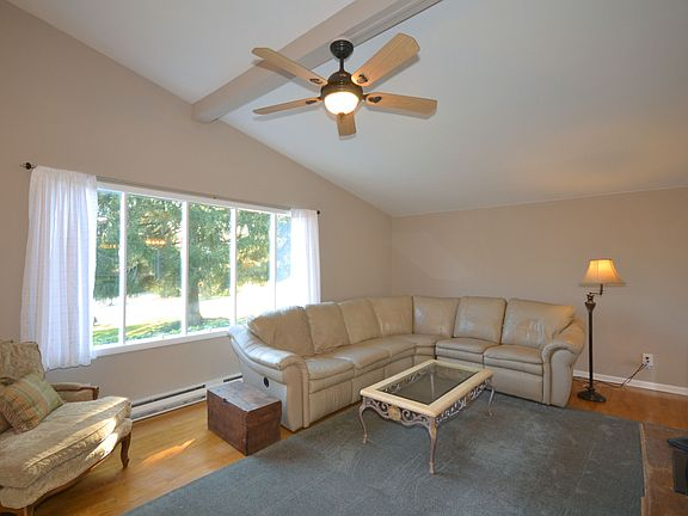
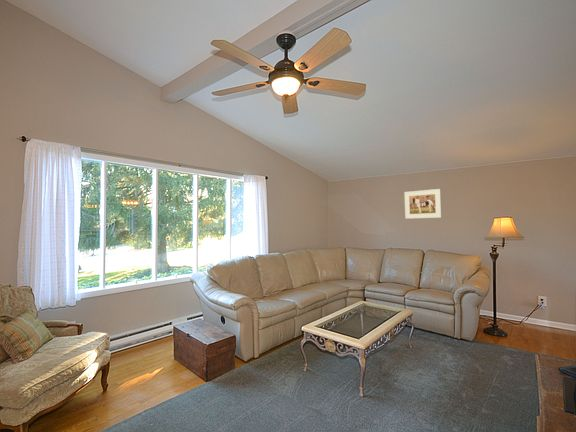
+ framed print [404,188,442,220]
